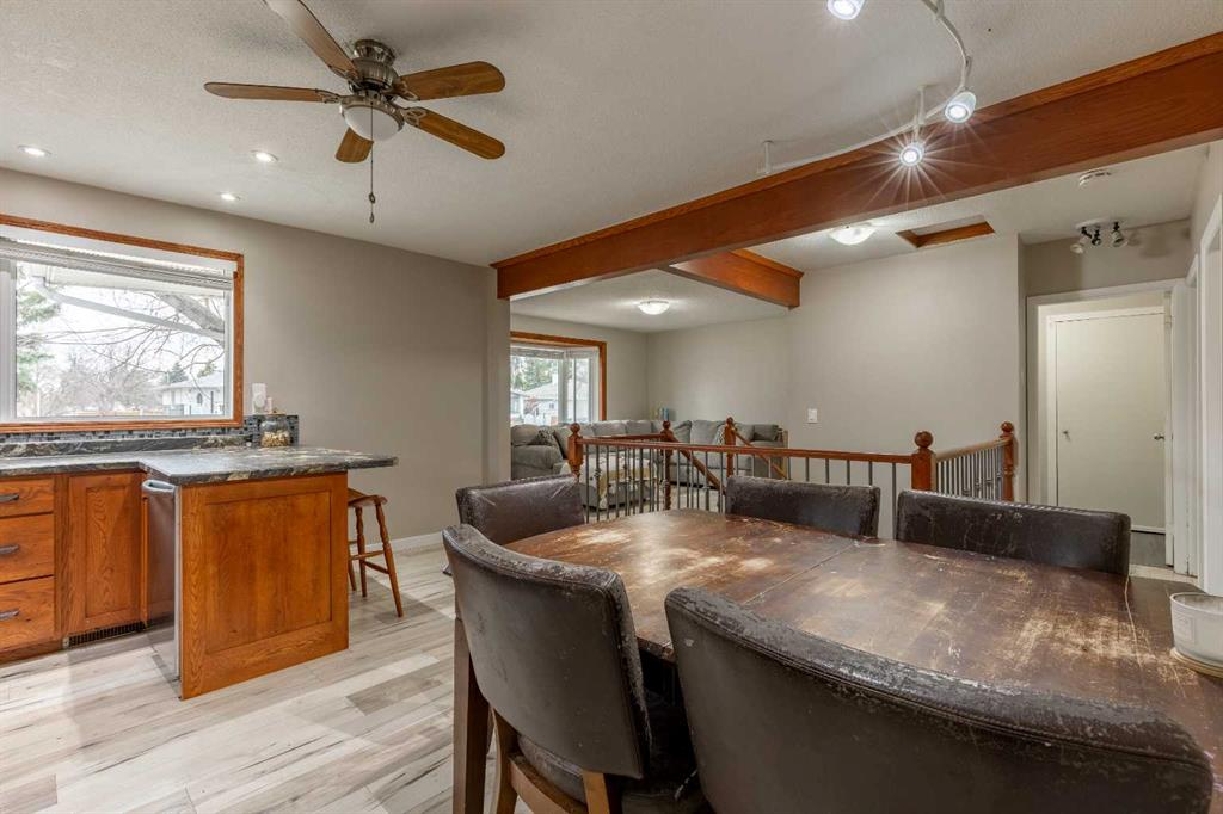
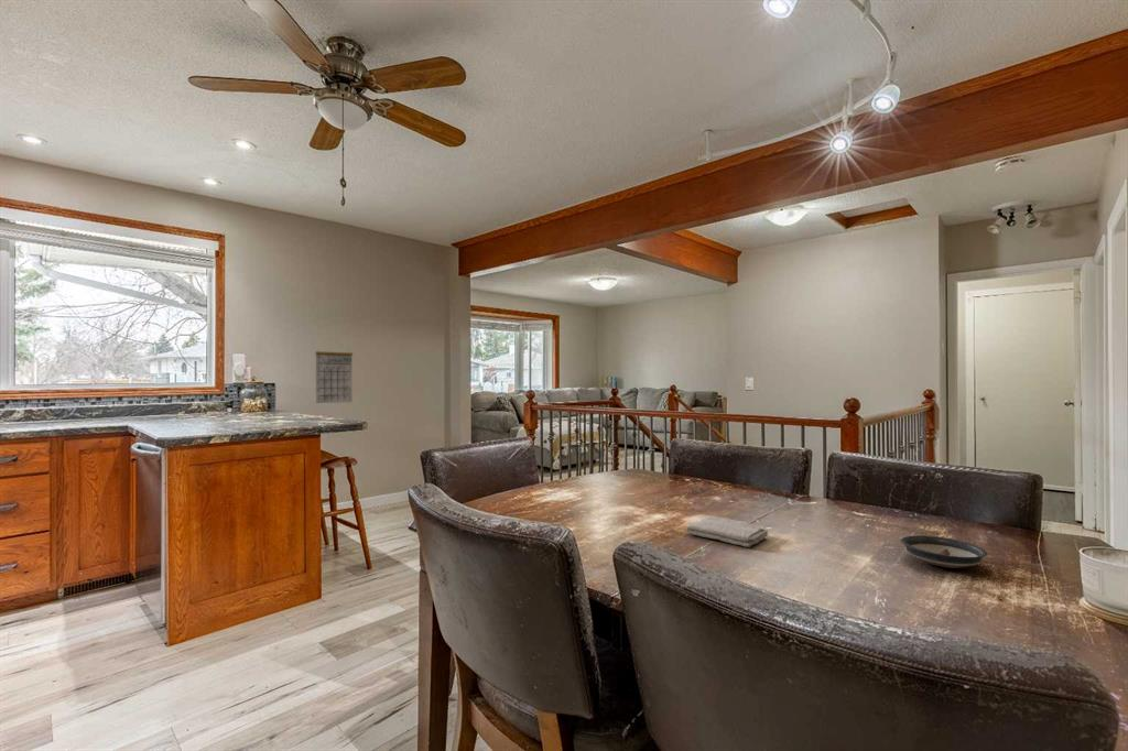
+ saucer [900,534,988,569]
+ washcloth [684,515,769,548]
+ calendar [314,341,354,404]
